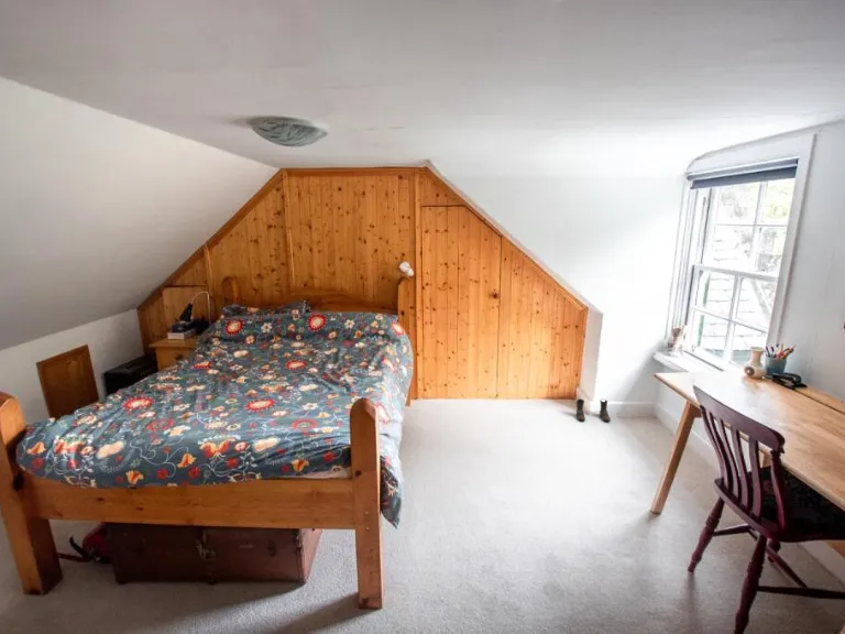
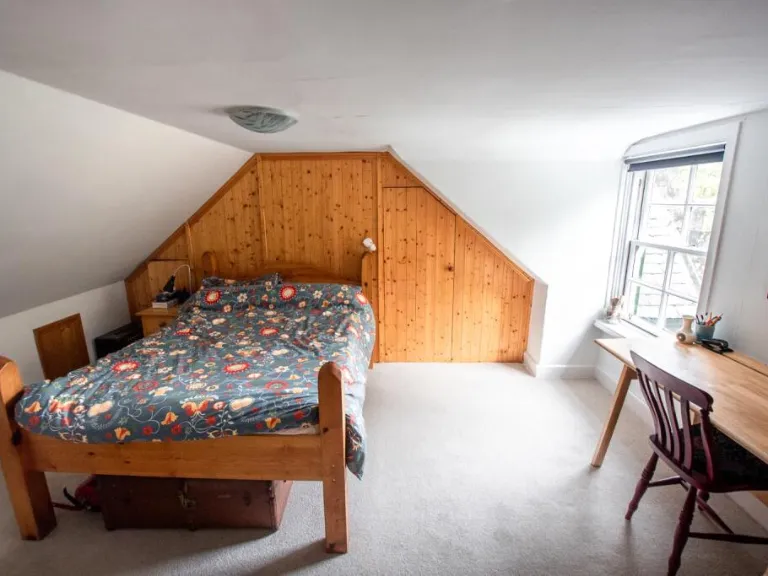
- boots [575,397,612,423]
